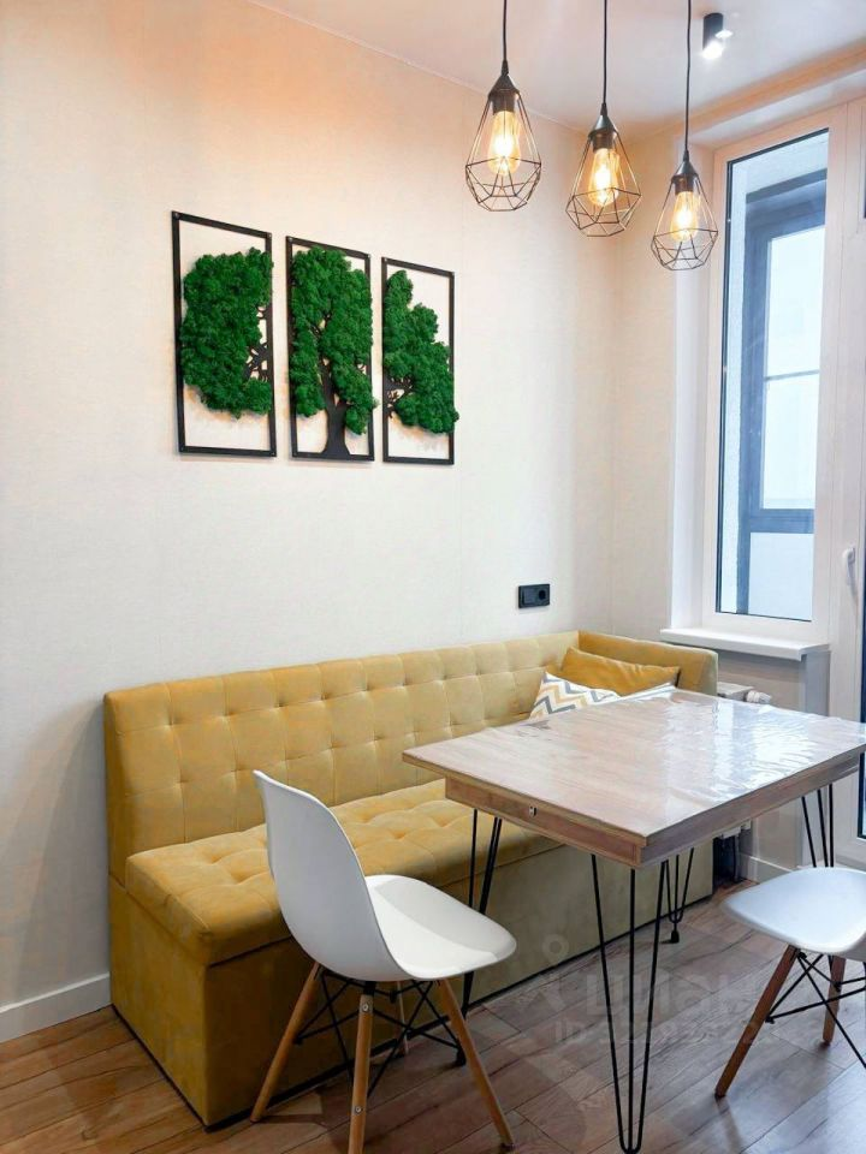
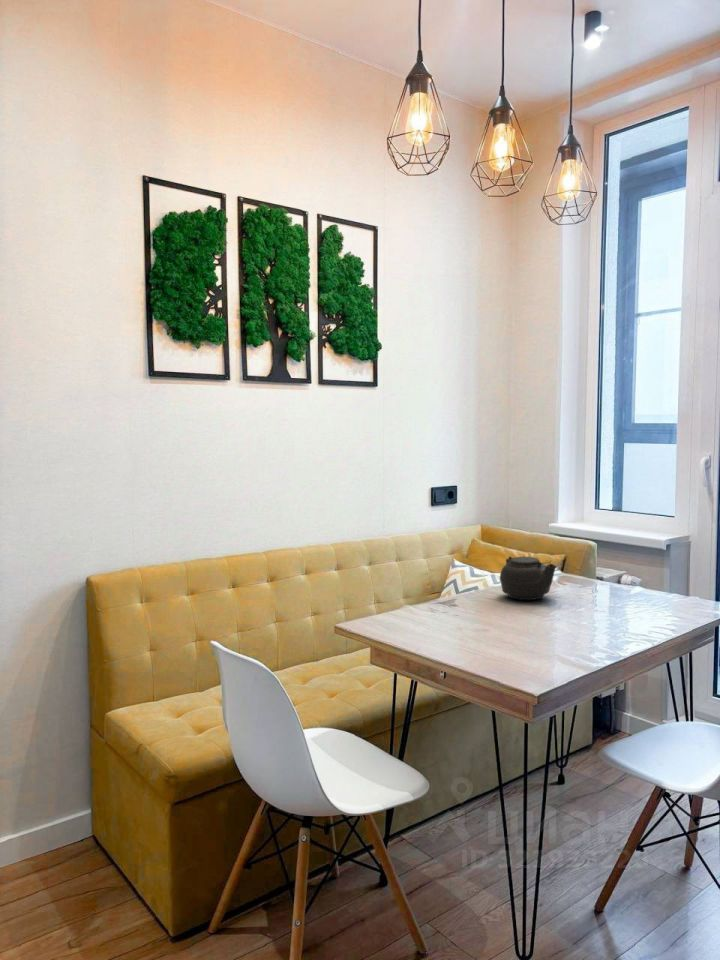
+ teapot [499,555,558,601]
